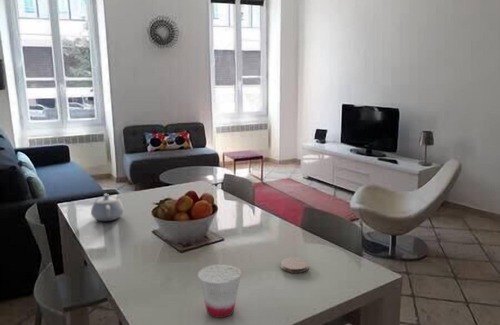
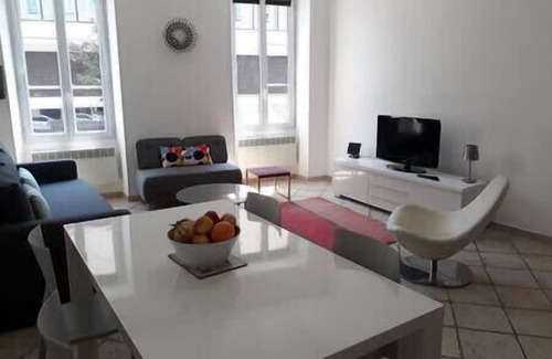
- teapot [90,192,125,222]
- coaster [280,256,309,274]
- cup [197,263,242,319]
